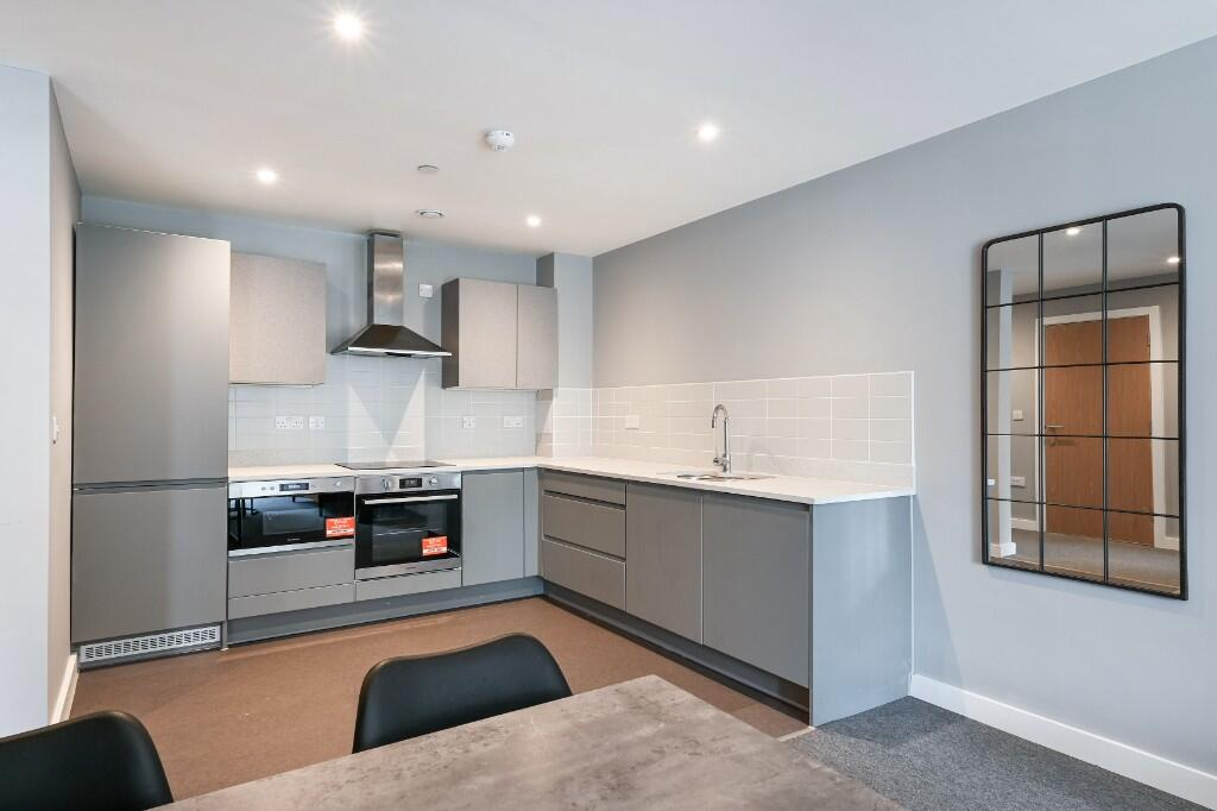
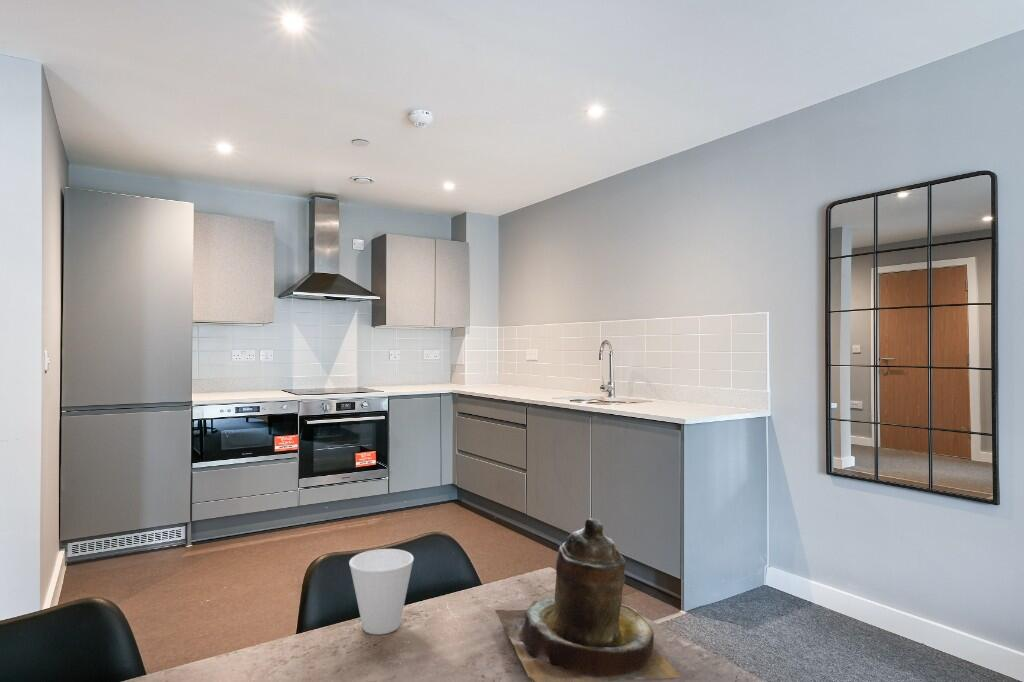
+ teapot [494,517,682,682]
+ cup [348,548,415,635]
